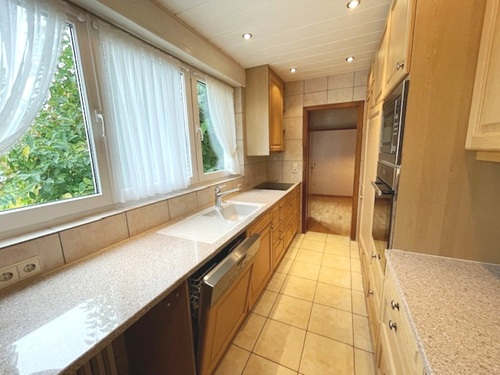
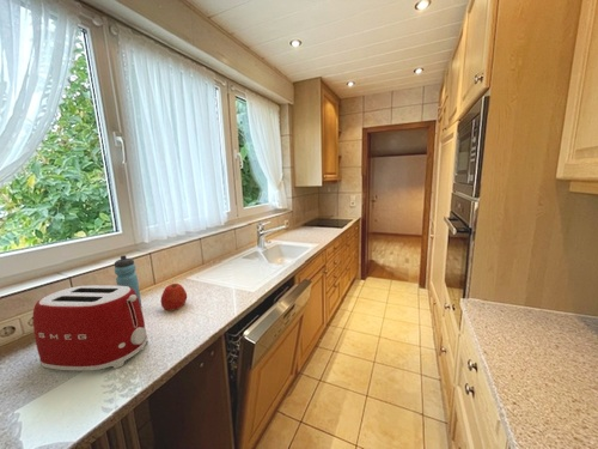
+ water bottle [114,254,142,307]
+ toaster [32,284,150,371]
+ apple [160,283,188,311]
